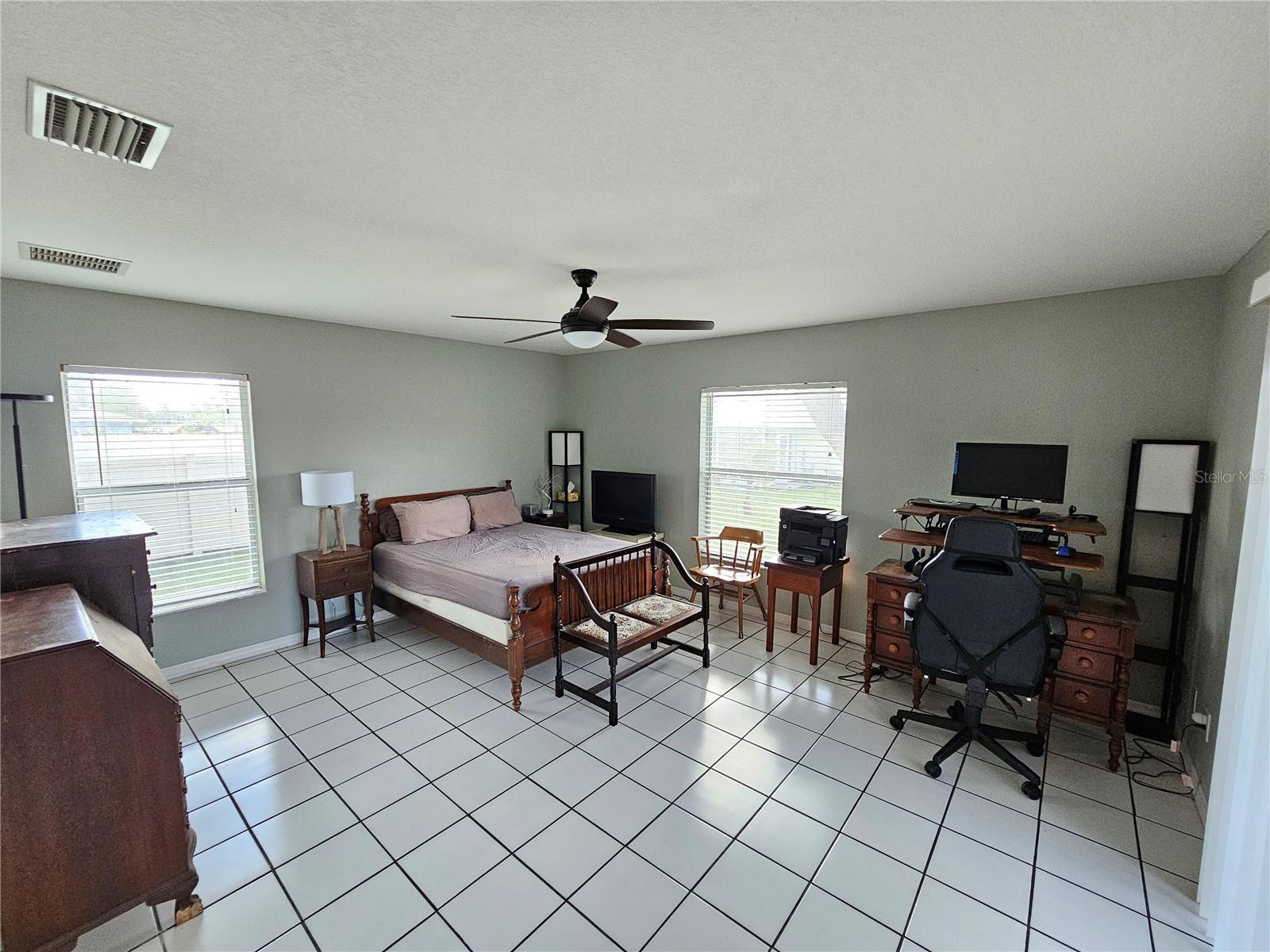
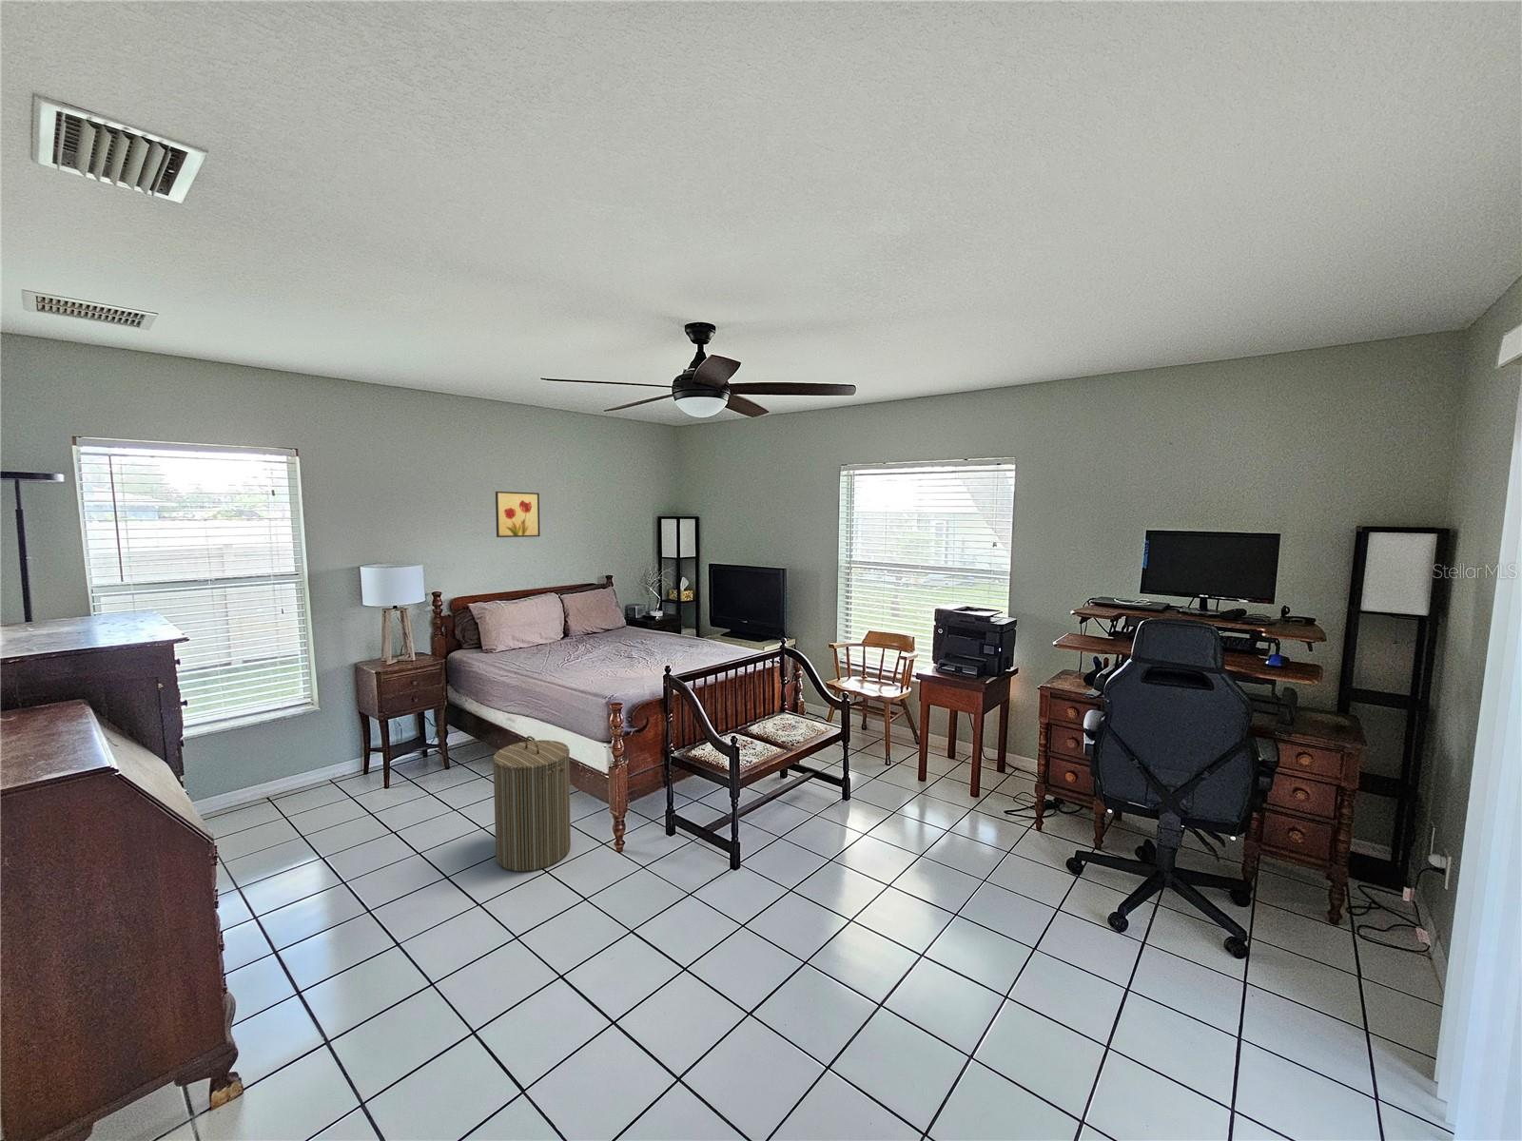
+ laundry hamper [491,735,572,871]
+ wall art [495,490,542,538]
